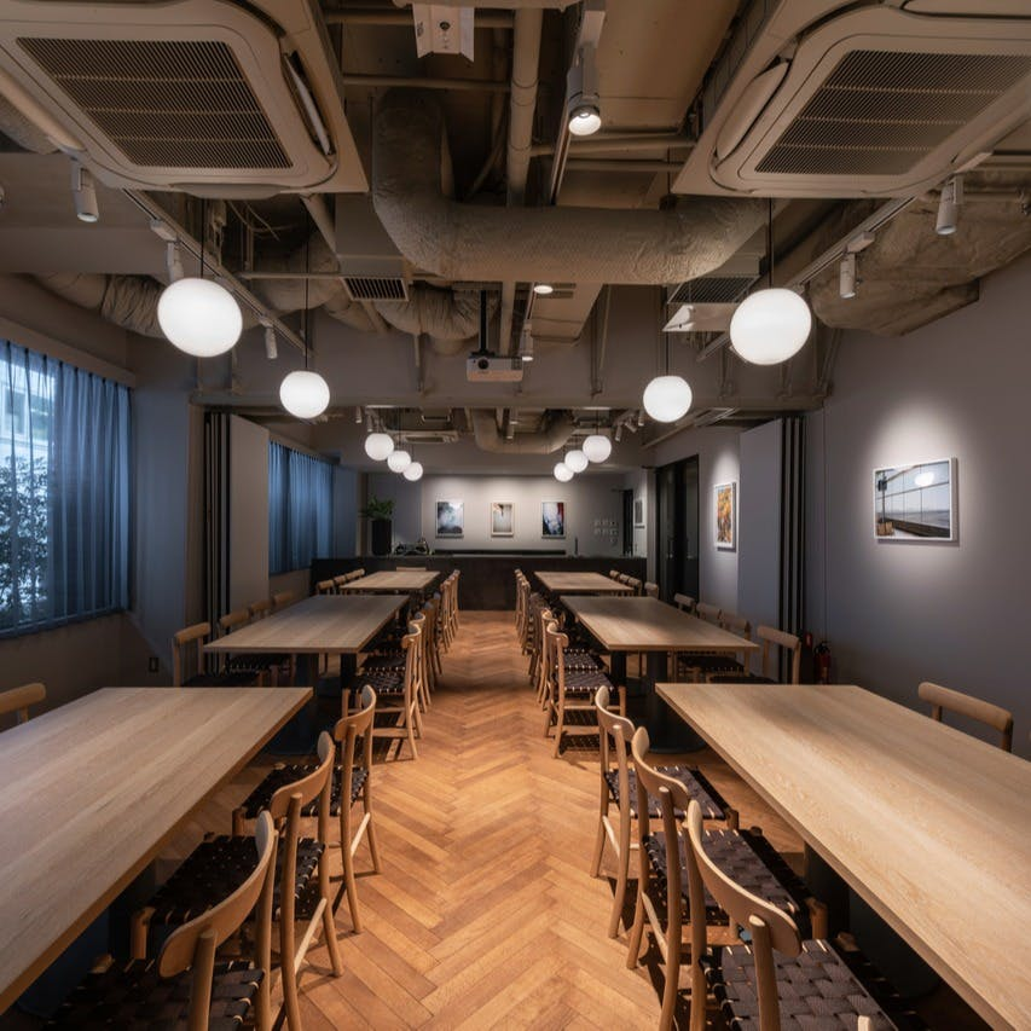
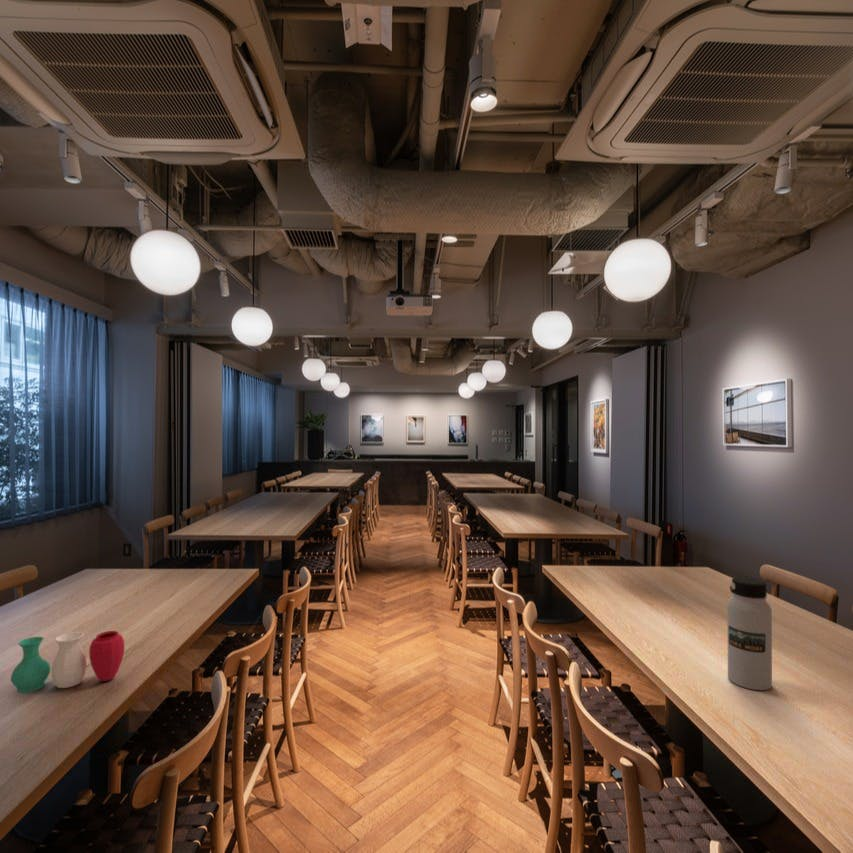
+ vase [10,630,125,694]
+ water bottle [726,576,773,691]
